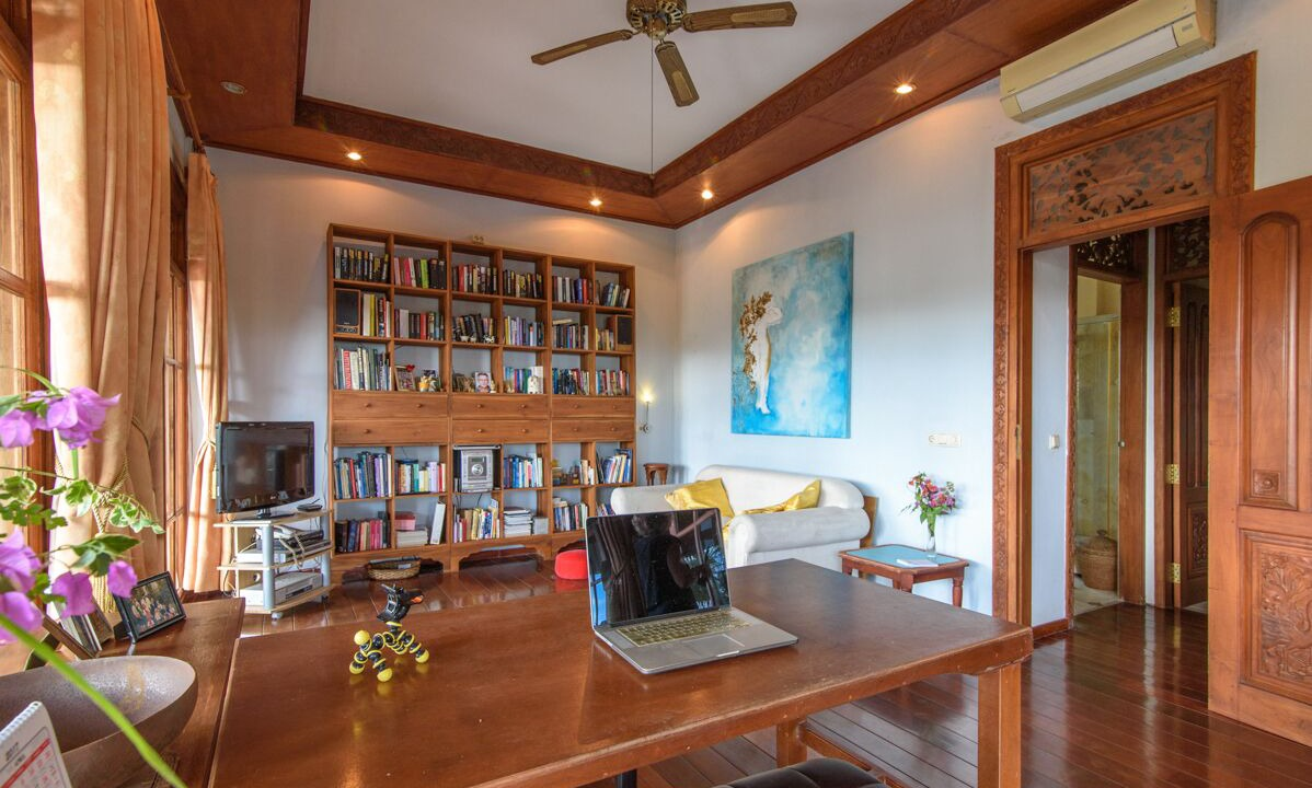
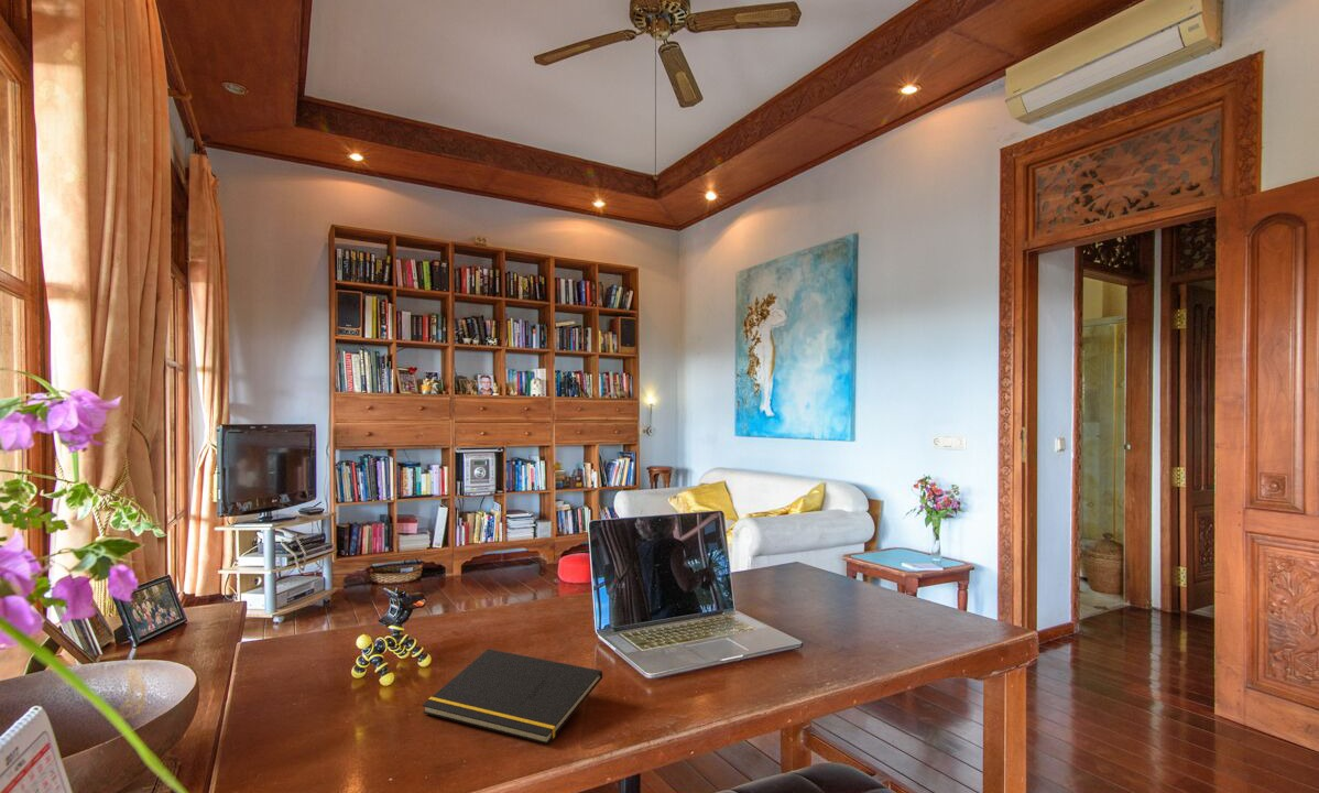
+ notepad [421,648,603,746]
